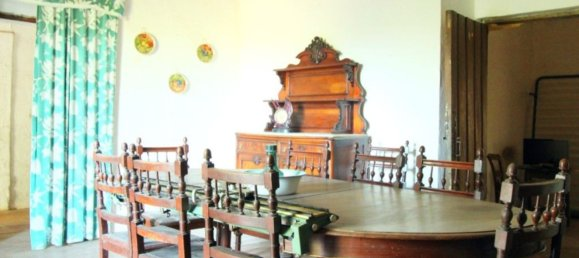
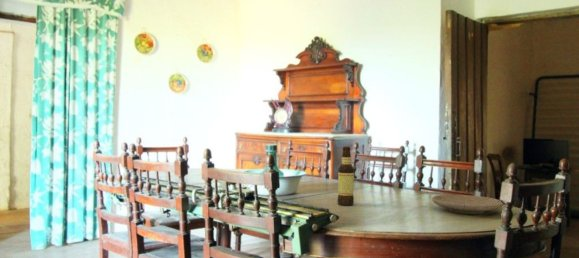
+ plate [431,194,504,215]
+ bottle [337,146,355,206]
